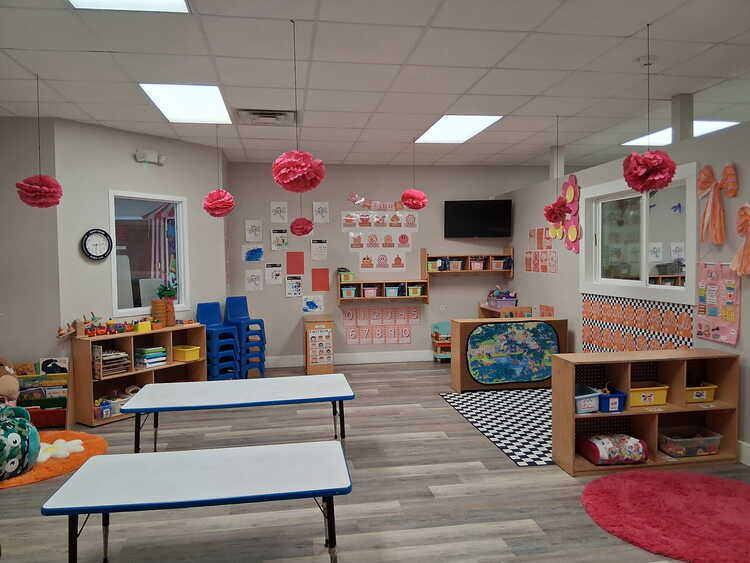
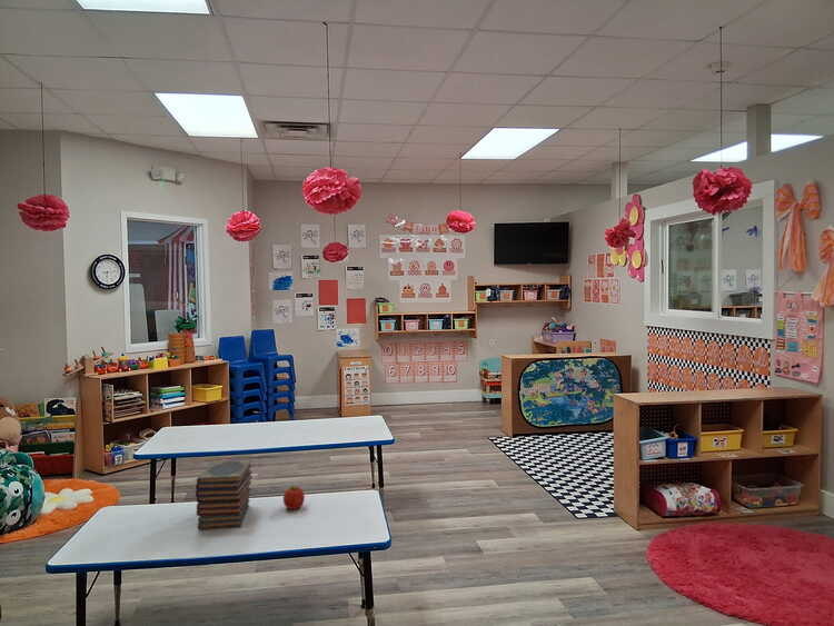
+ apple [282,485,306,510]
+ book stack [195,459,254,530]
